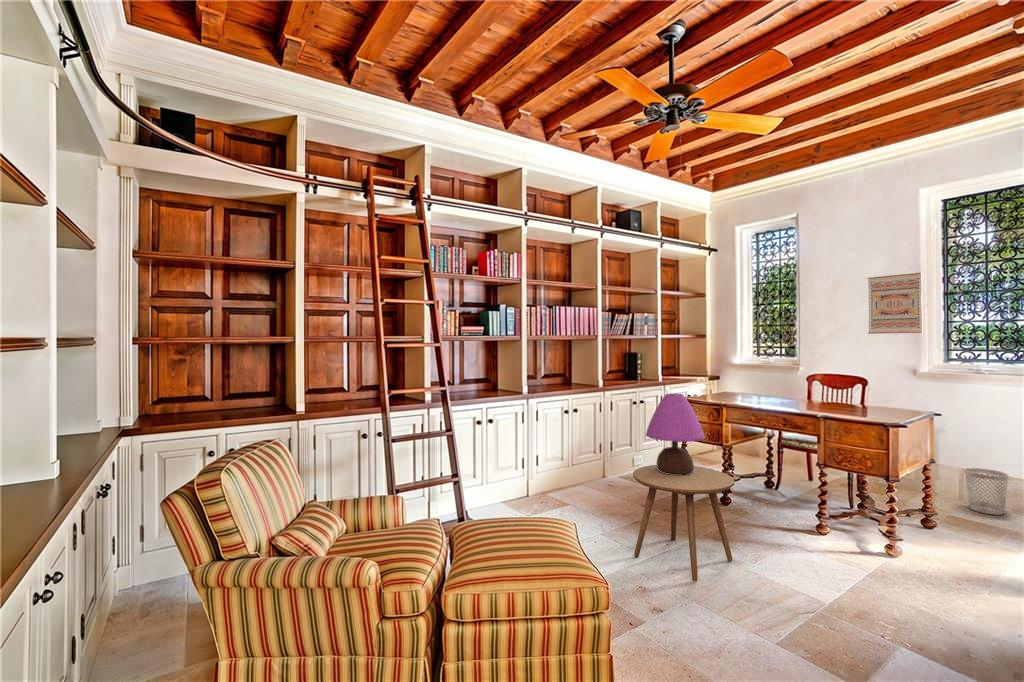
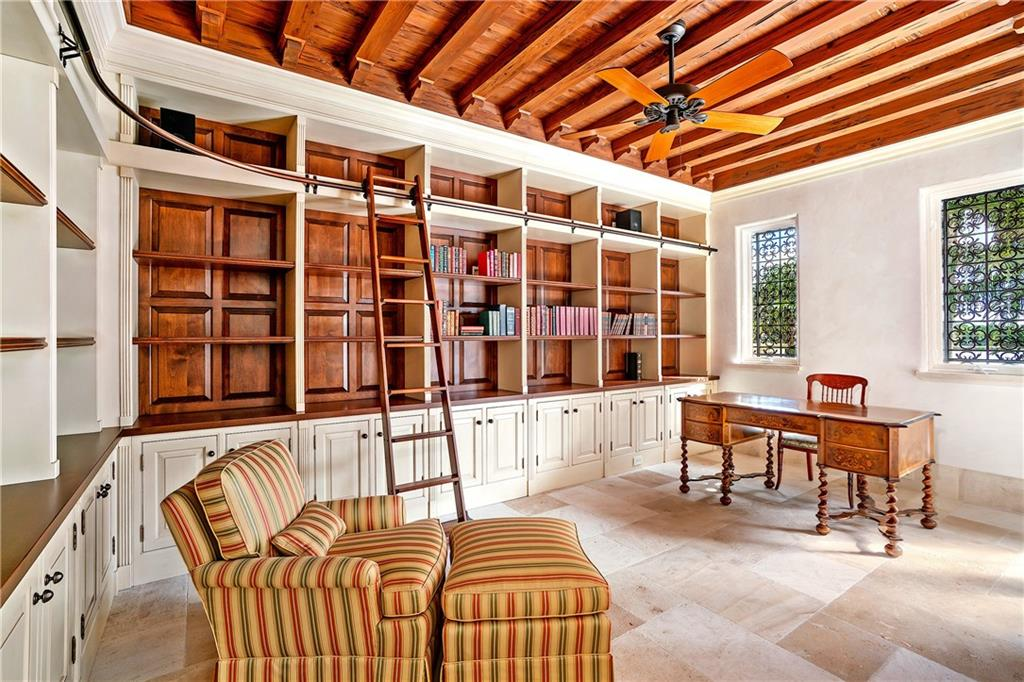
- wastebasket [964,467,1009,516]
- table lamp [645,392,706,475]
- wall art [867,272,924,335]
- side table [632,464,735,582]
